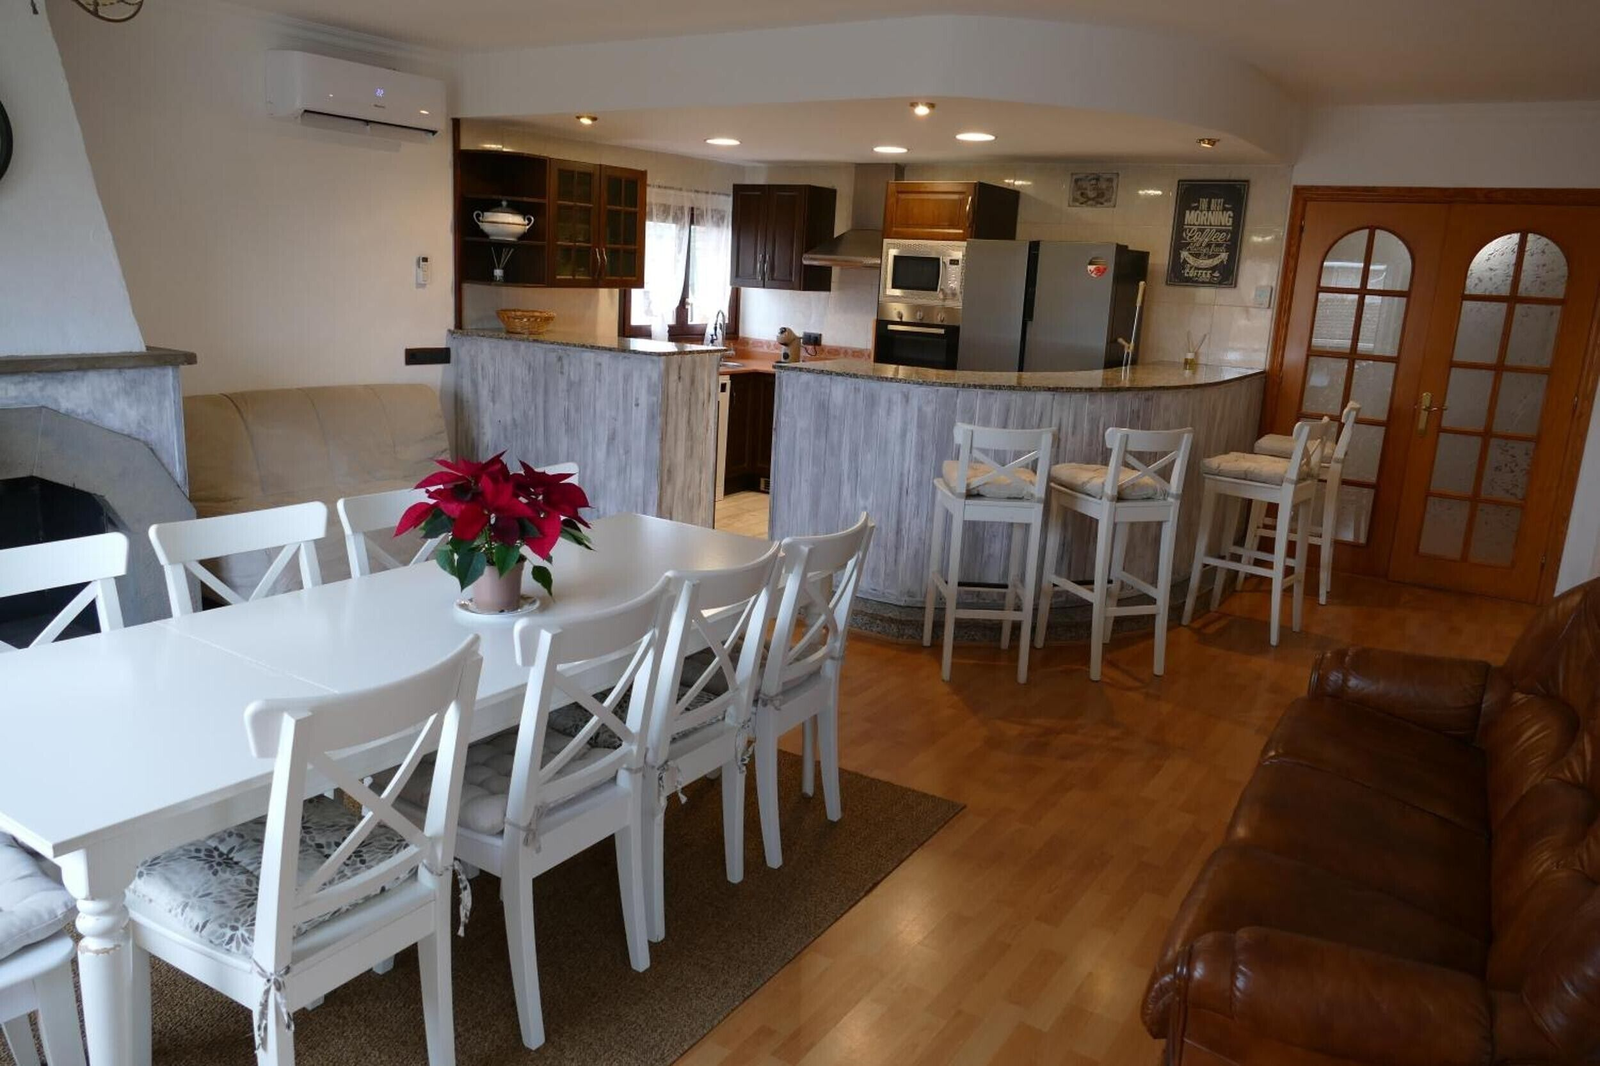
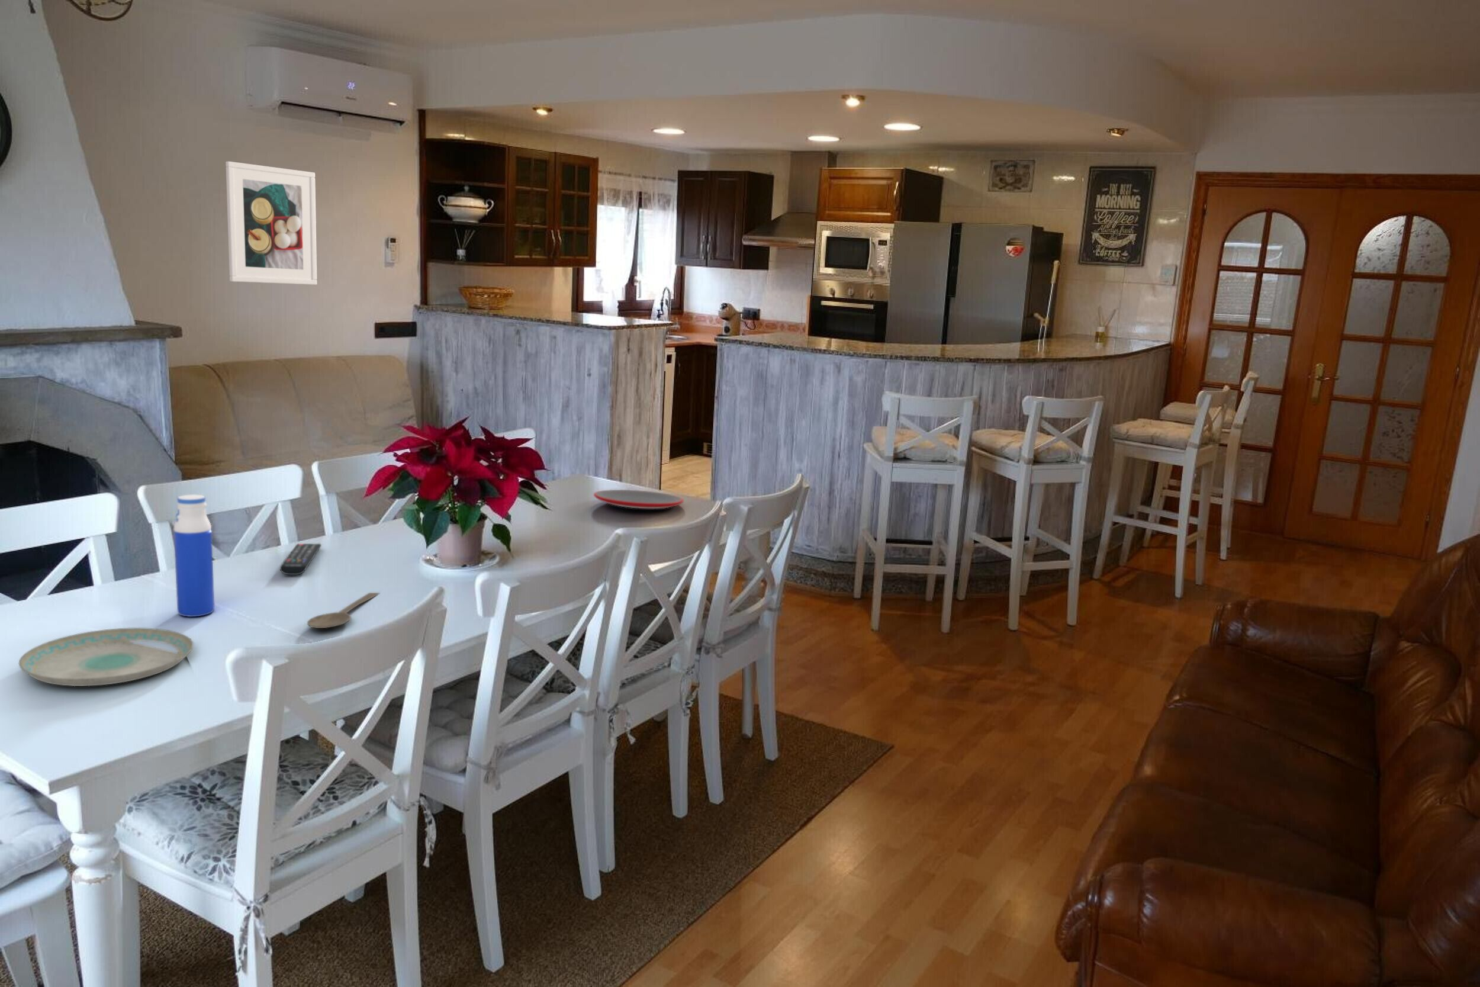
+ water bottle [174,494,215,618]
+ plate [19,627,194,686]
+ plate [594,489,684,509]
+ remote control [280,543,322,575]
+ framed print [225,161,317,285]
+ wooden spoon [306,592,381,629]
